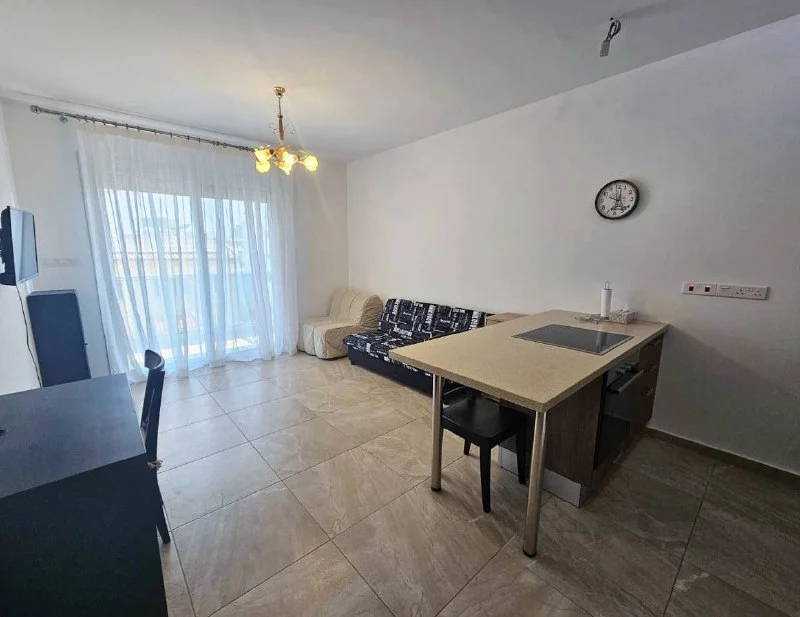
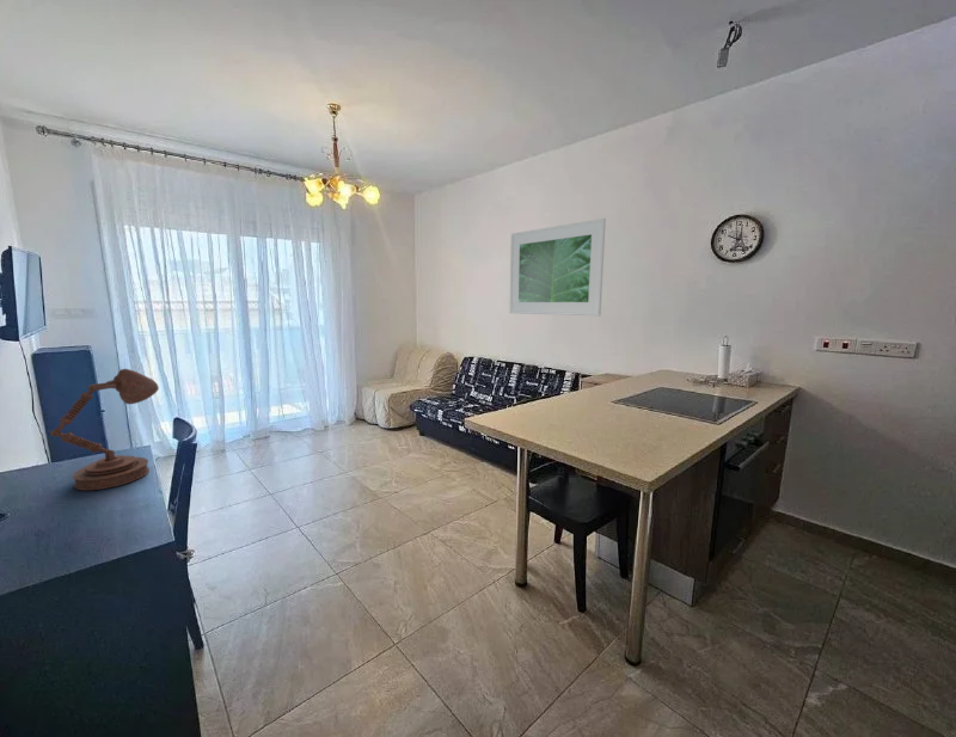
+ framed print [509,217,607,317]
+ desk lamp [49,368,160,491]
